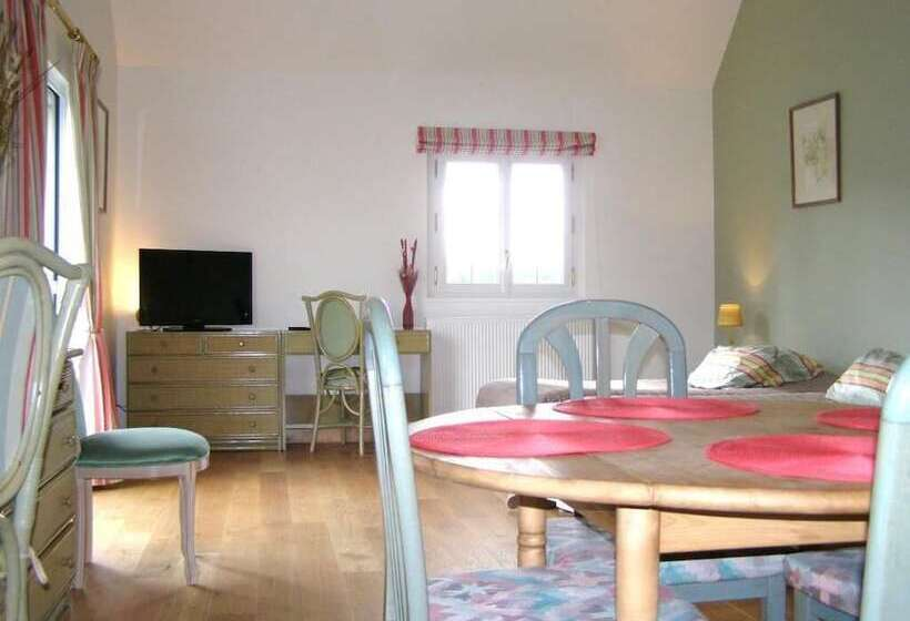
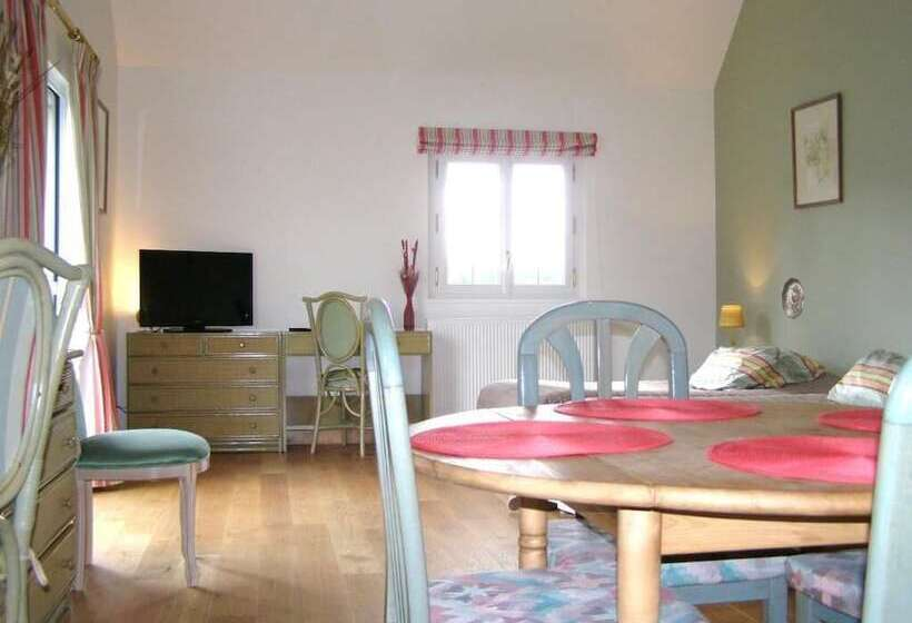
+ decorative plate [781,277,805,320]
